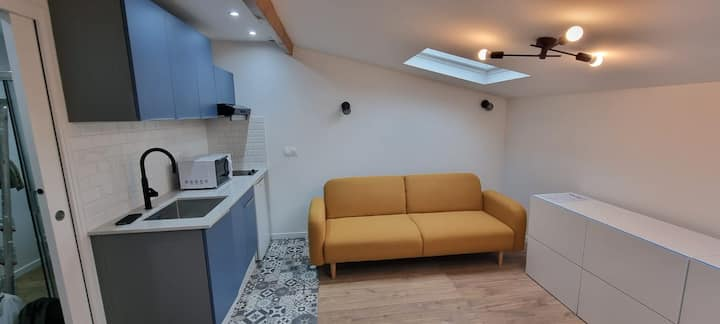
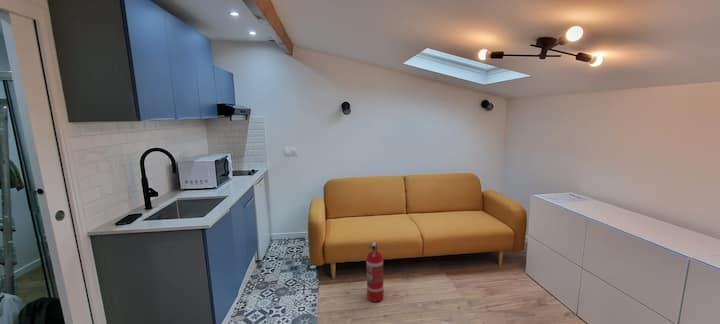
+ fire extinguisher [365,241,385,303]
